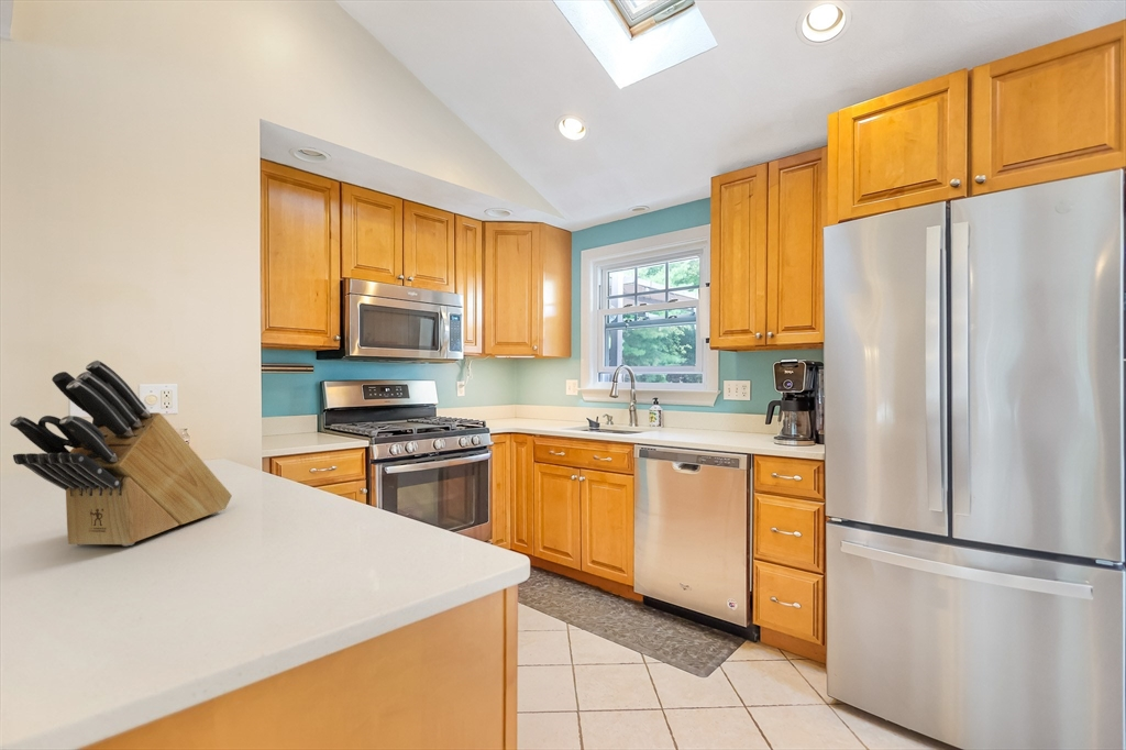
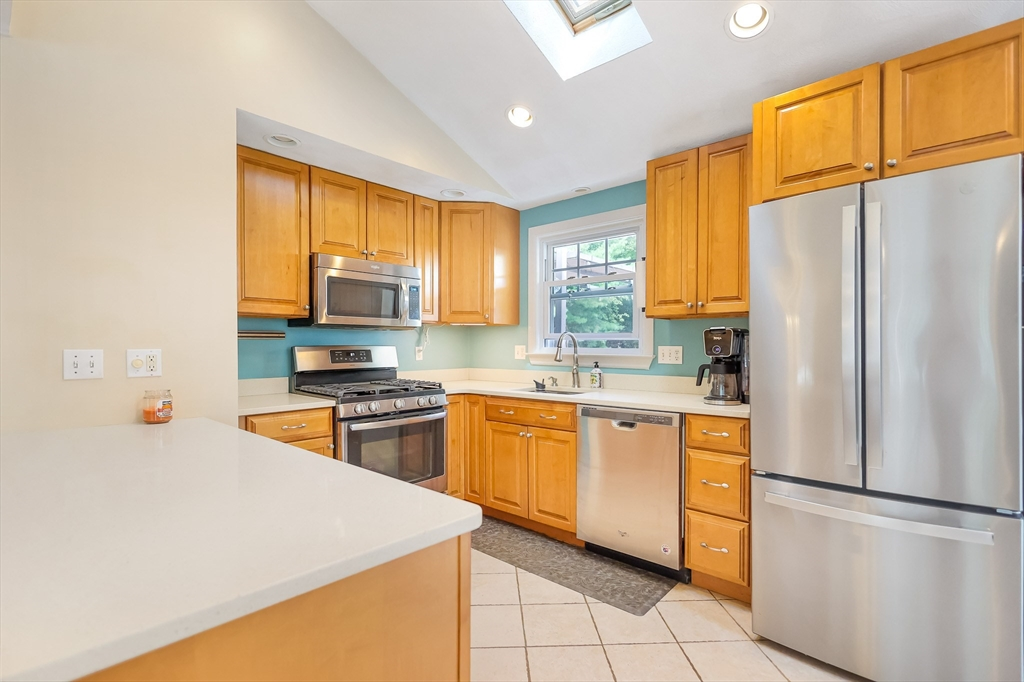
- knife block [9,360,233,547]
